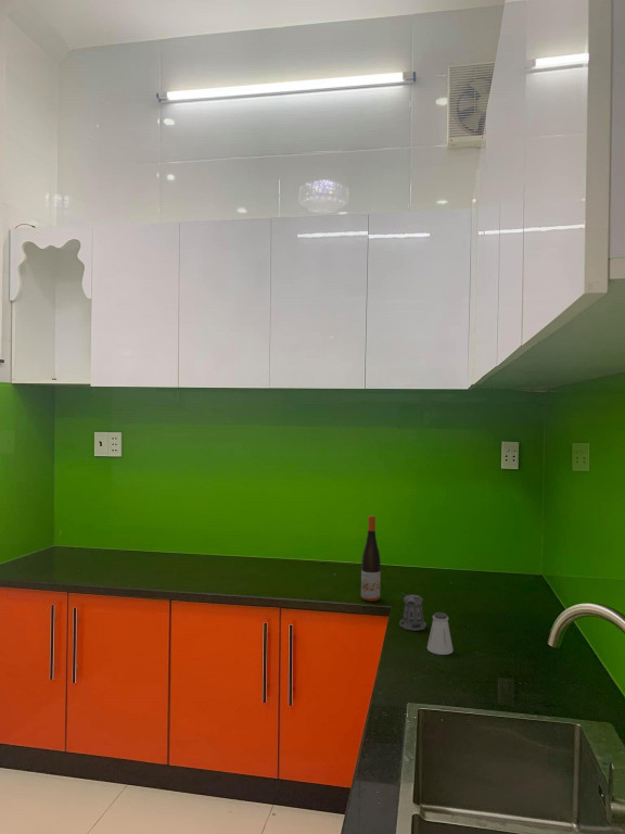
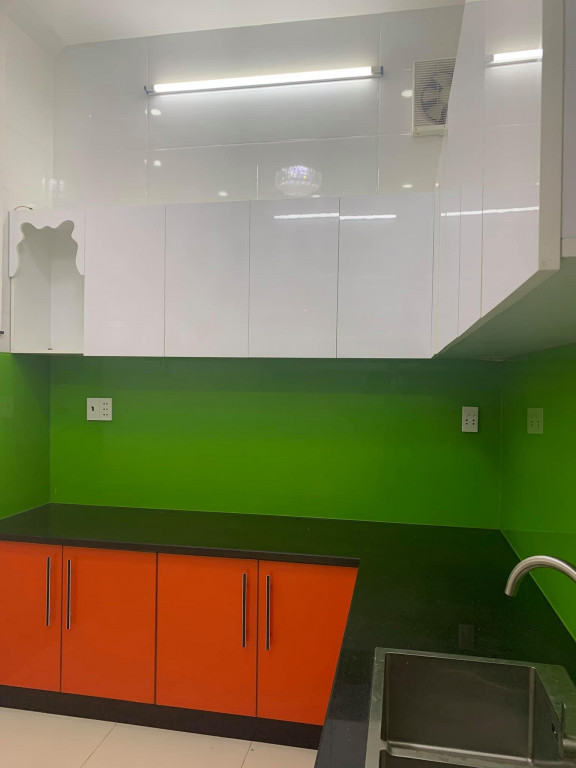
- saltshaker [426,611,455,656]
- wine bottle [360,515,382,603]
- pepper shaker [398,591,428,632]
